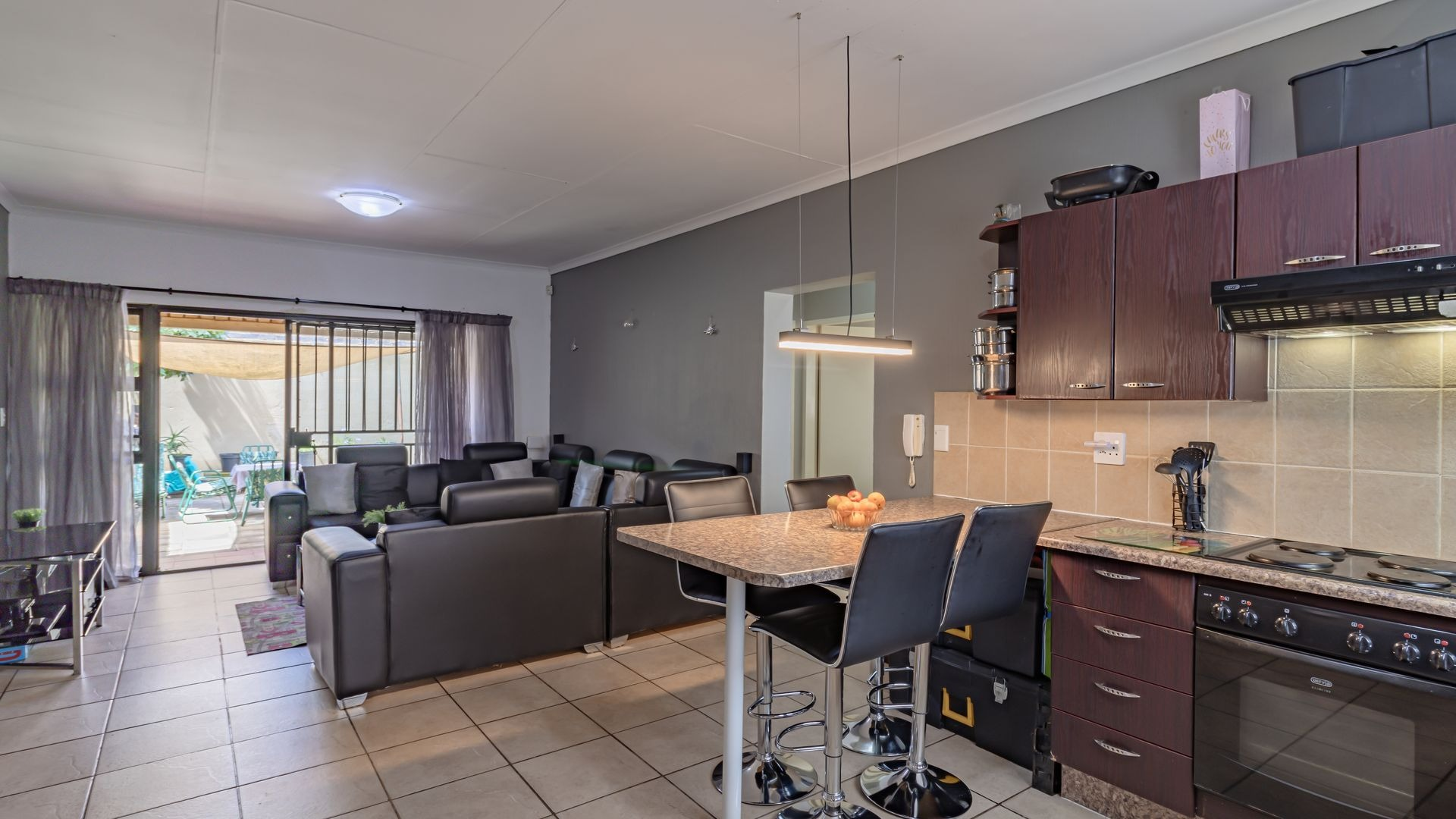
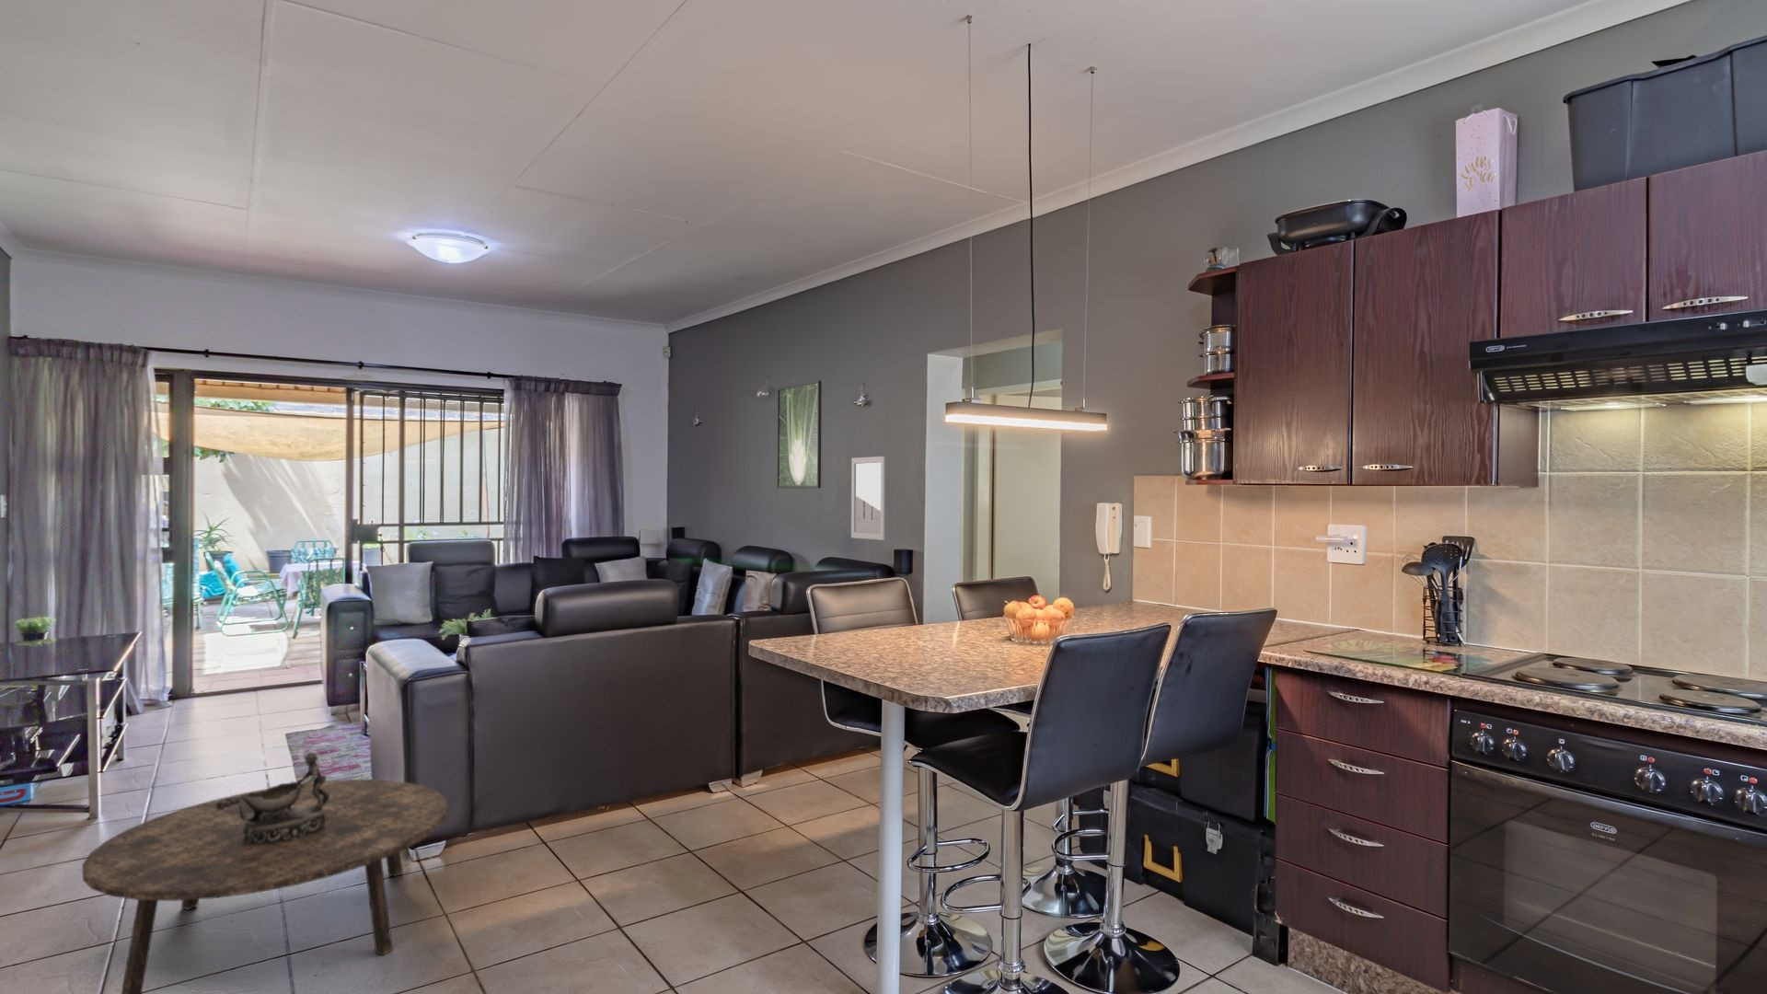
+ coffee table [81,779,450,994]
+ wall art [851,455,886,541]
+ decorative bowl [216,751,329,844]
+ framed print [775,380,823,489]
